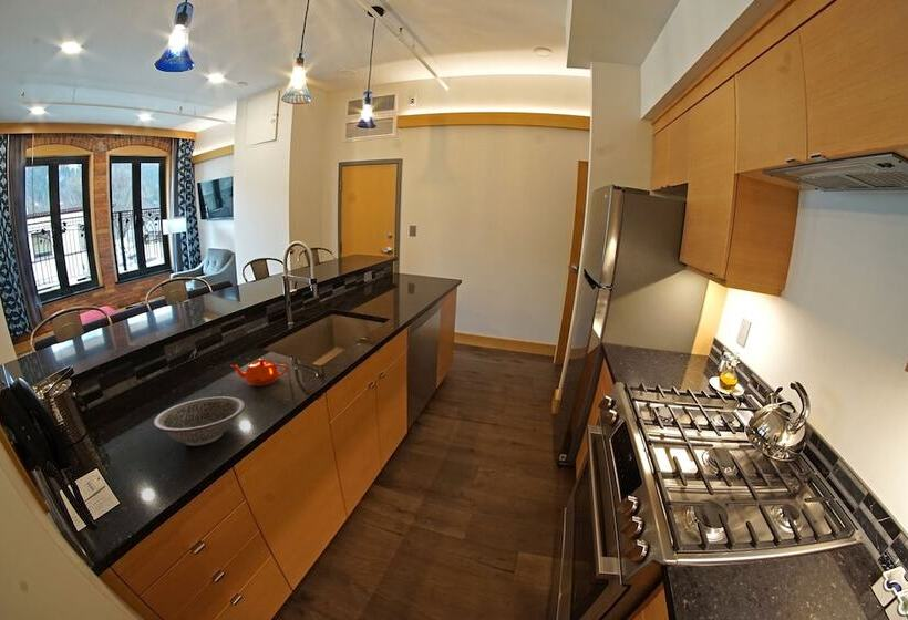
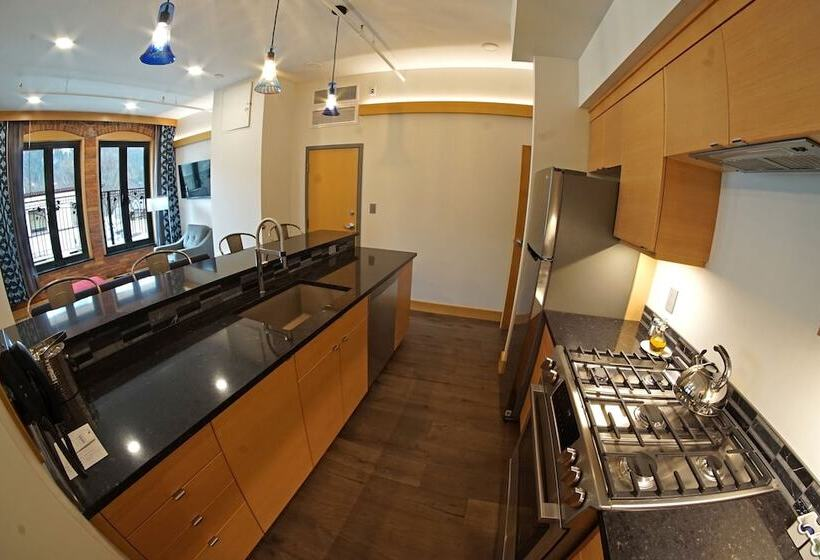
- teapot [230,358,289,388]
- decorative bowl [152,395,247,447]
